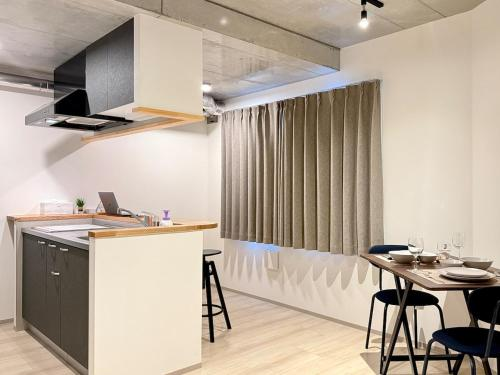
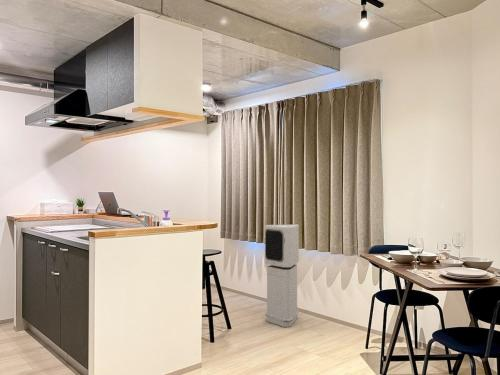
+ air purifier [264,223,300,328]
